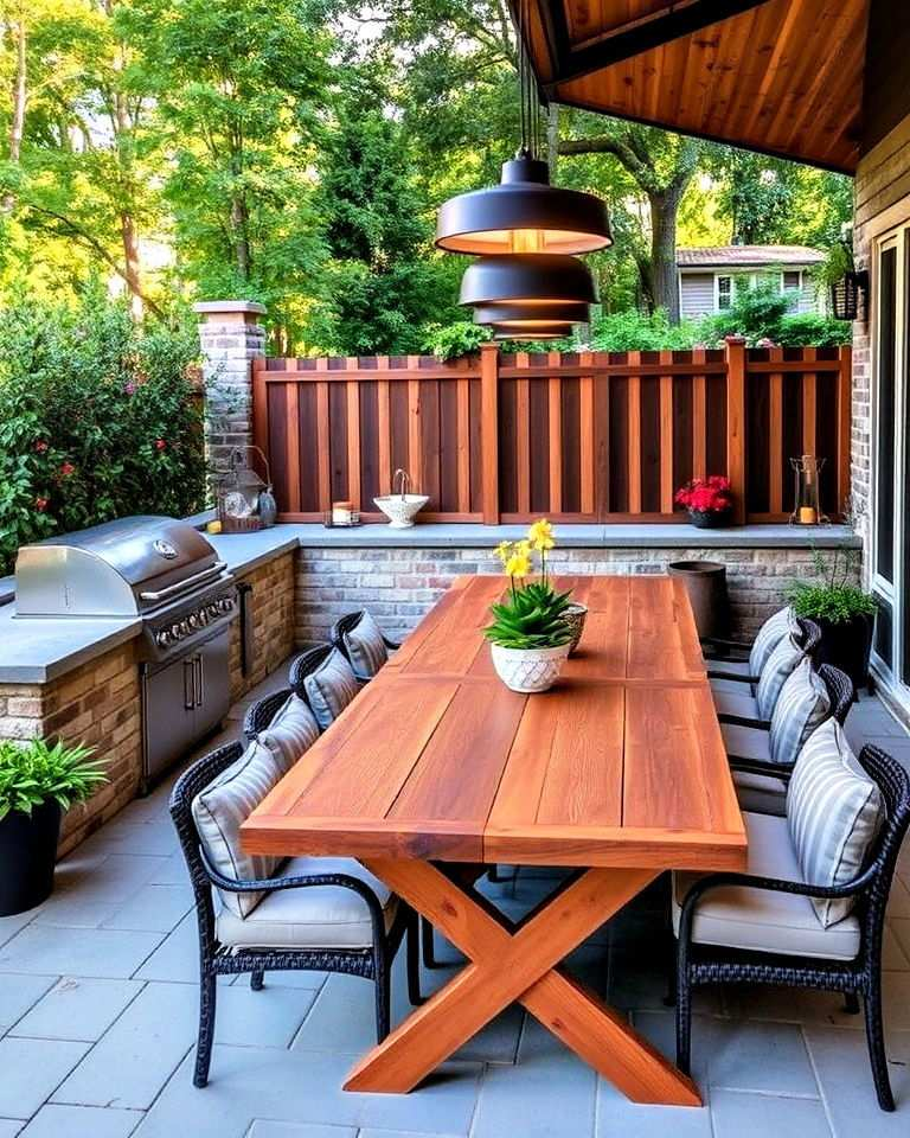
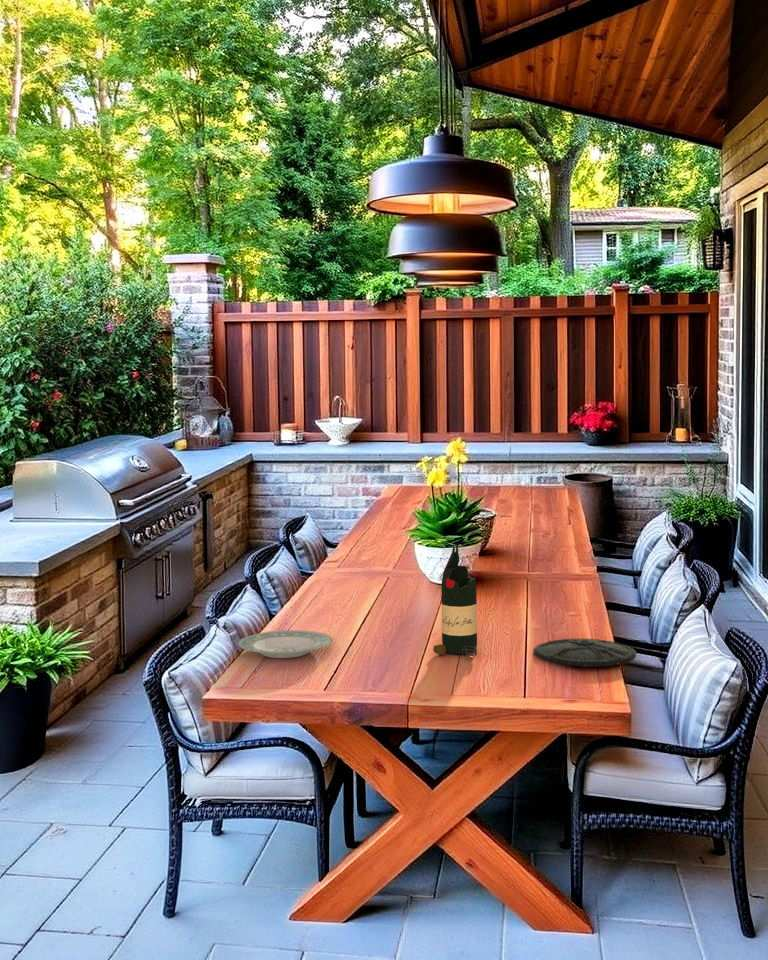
+ plate [236,629,334,659]
+ wine bottle [432,543,478,658]
+ plate [532,637,638,668]
